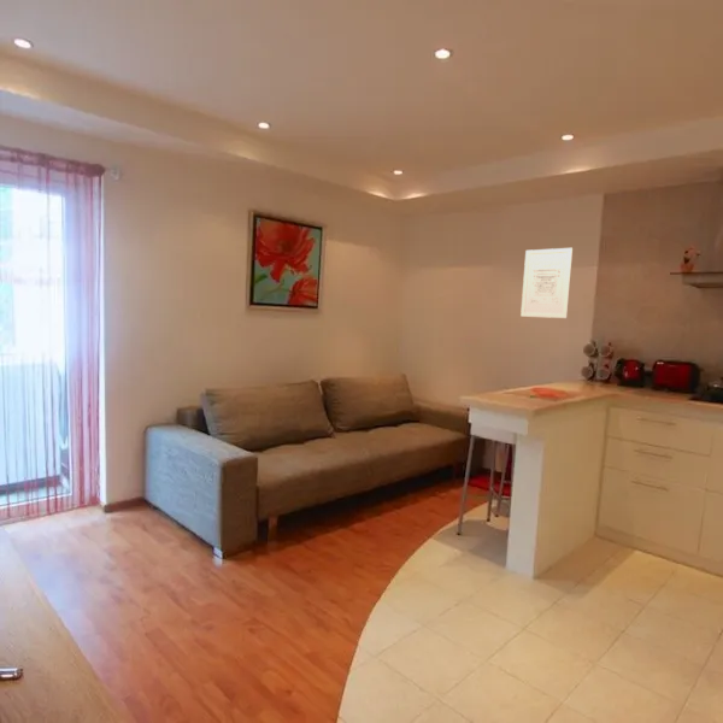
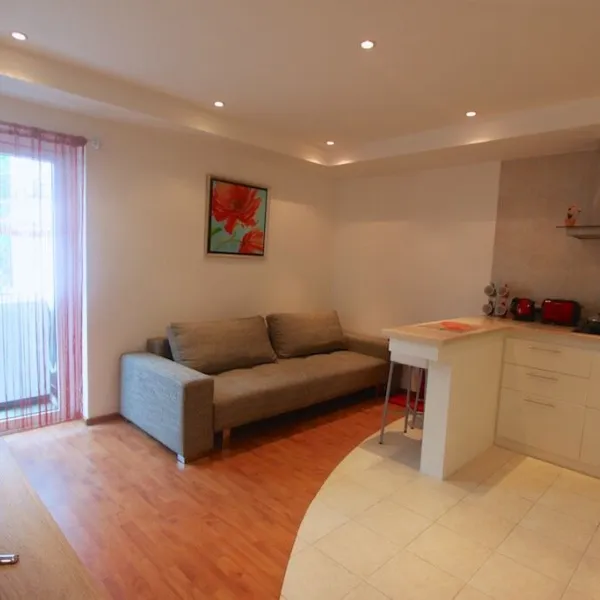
- wall art [519,247,574,319]
